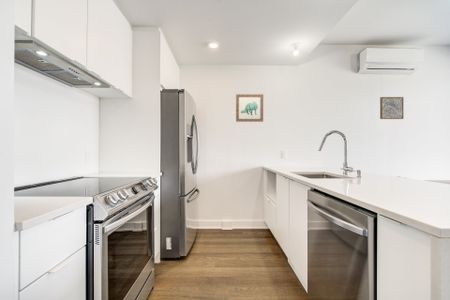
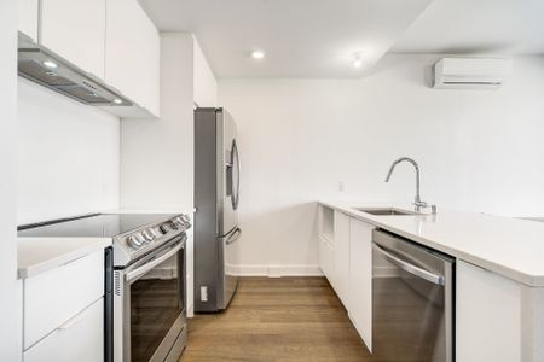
- wall art [379,96,404,120]
- wall art [235,93,264,123]
